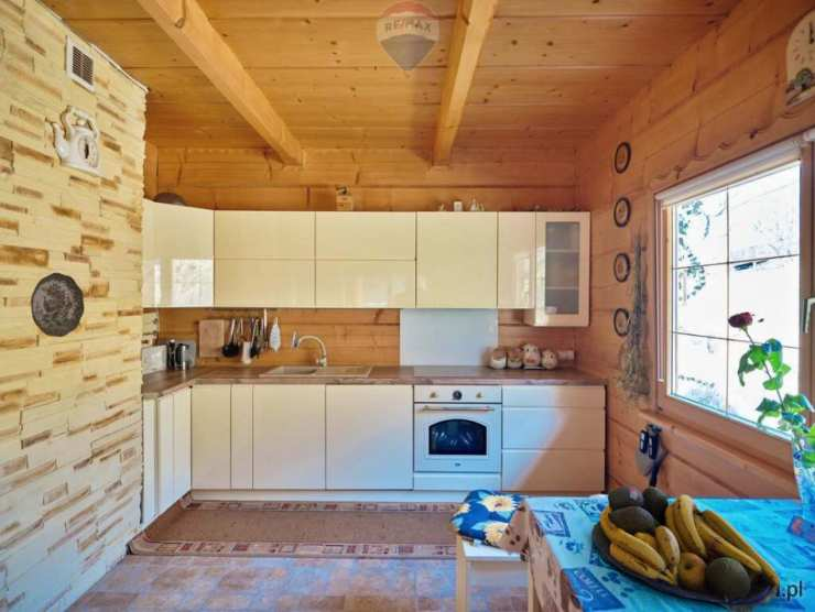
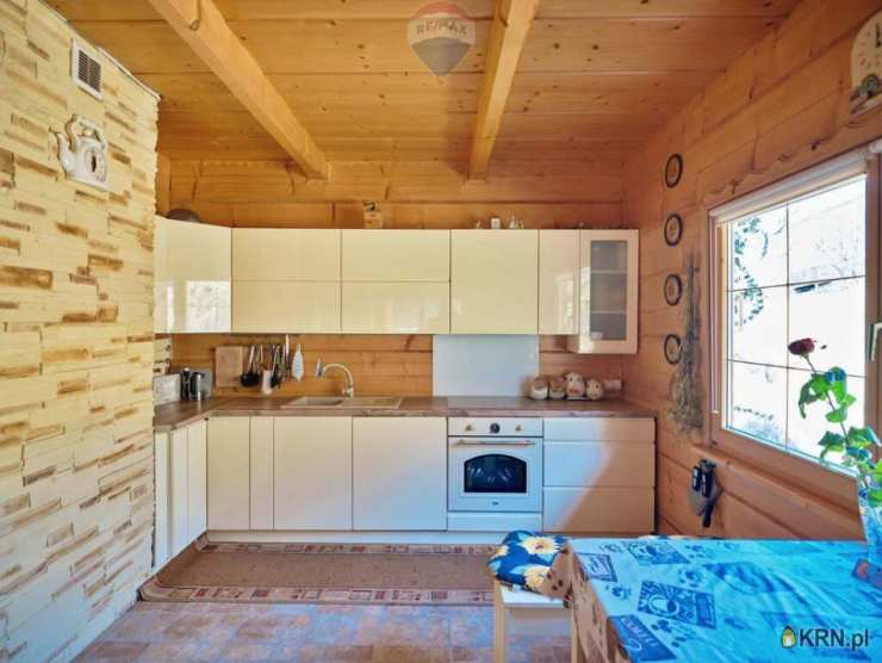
- fruit bowl [590,485,782,612]
- decorative plate [30,272,86,338]
